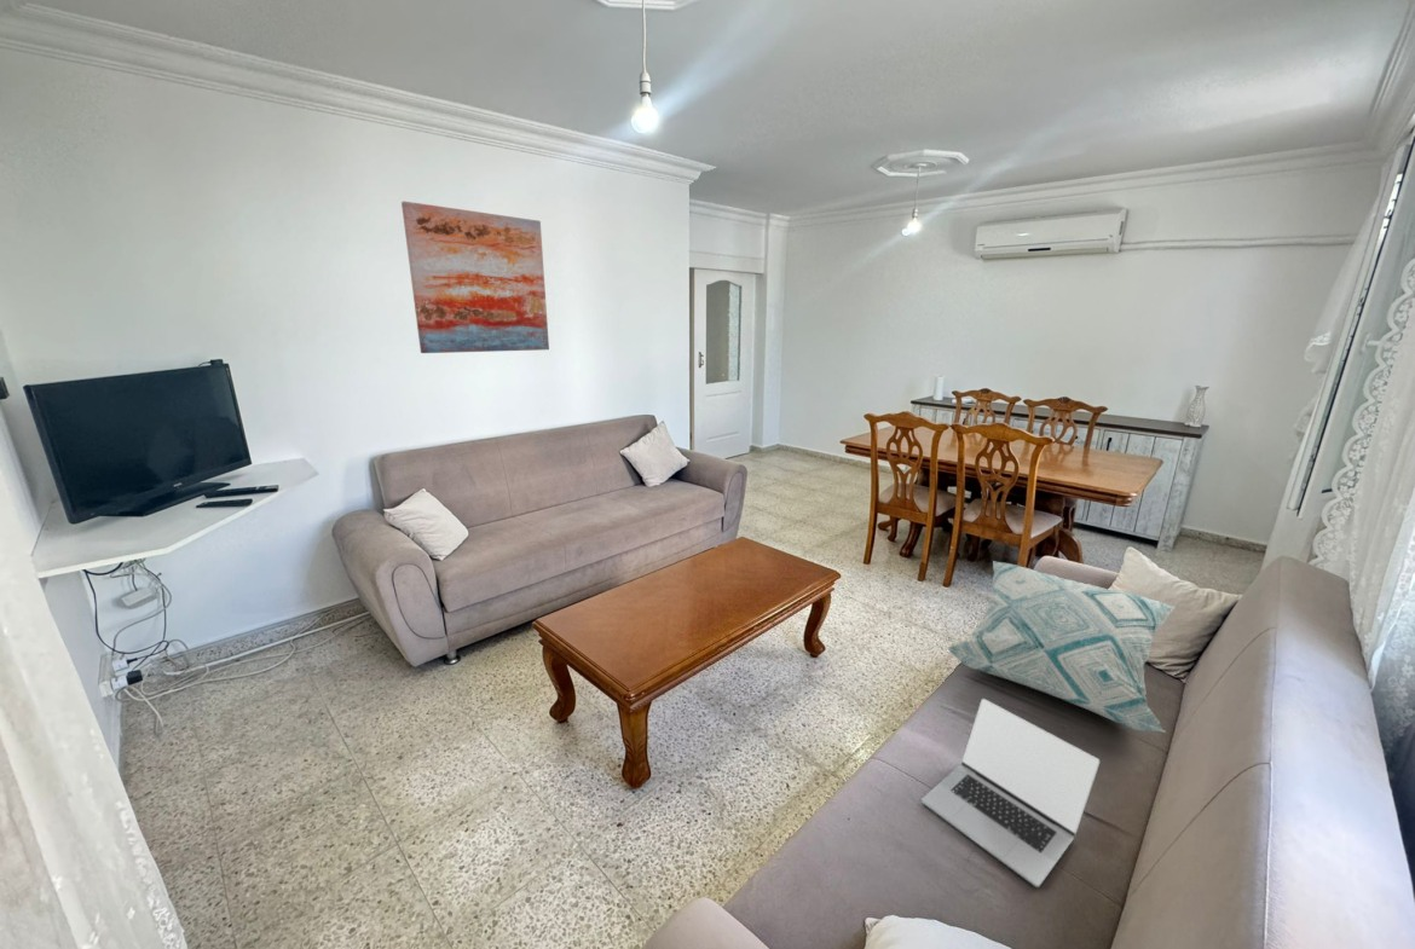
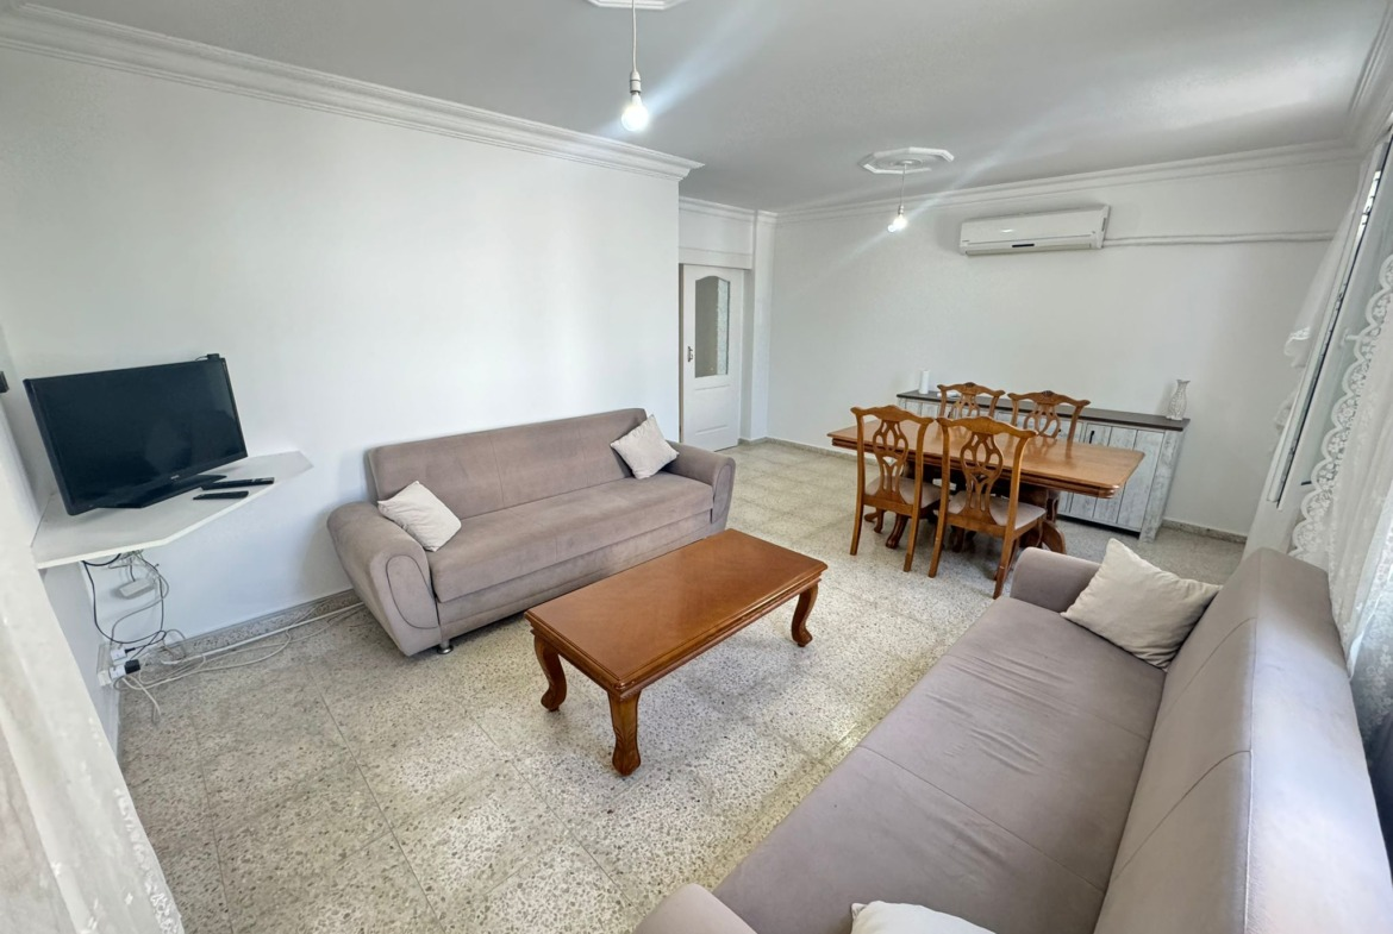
- decorative pillow [946,560,1176,734]
- laptop [920,698,1102,889]
- wall art [400,201,550,354]
